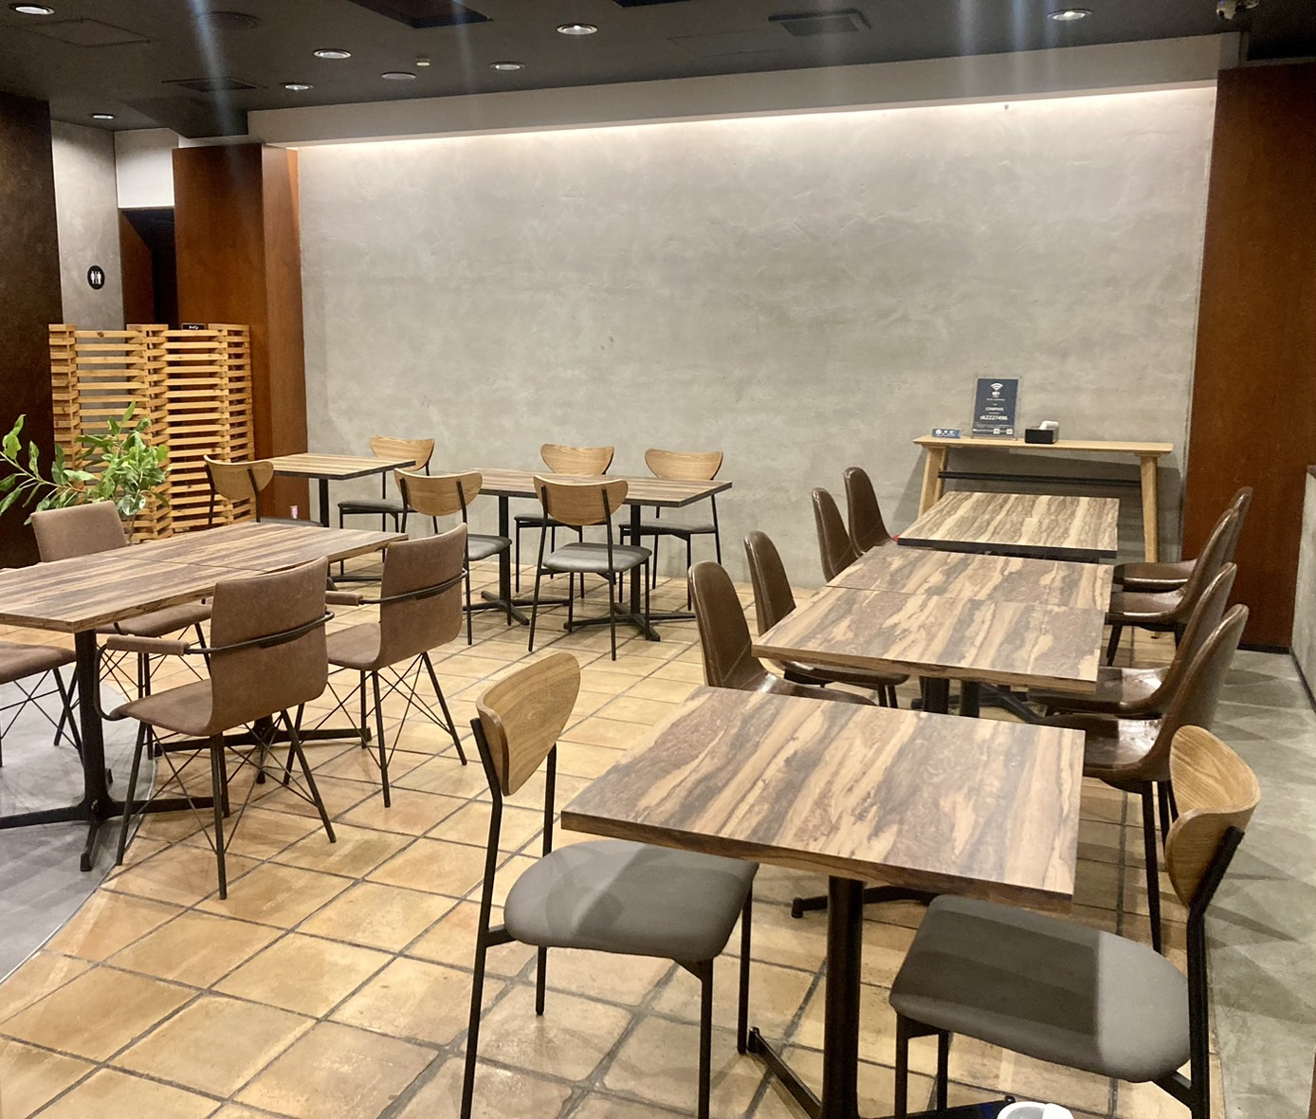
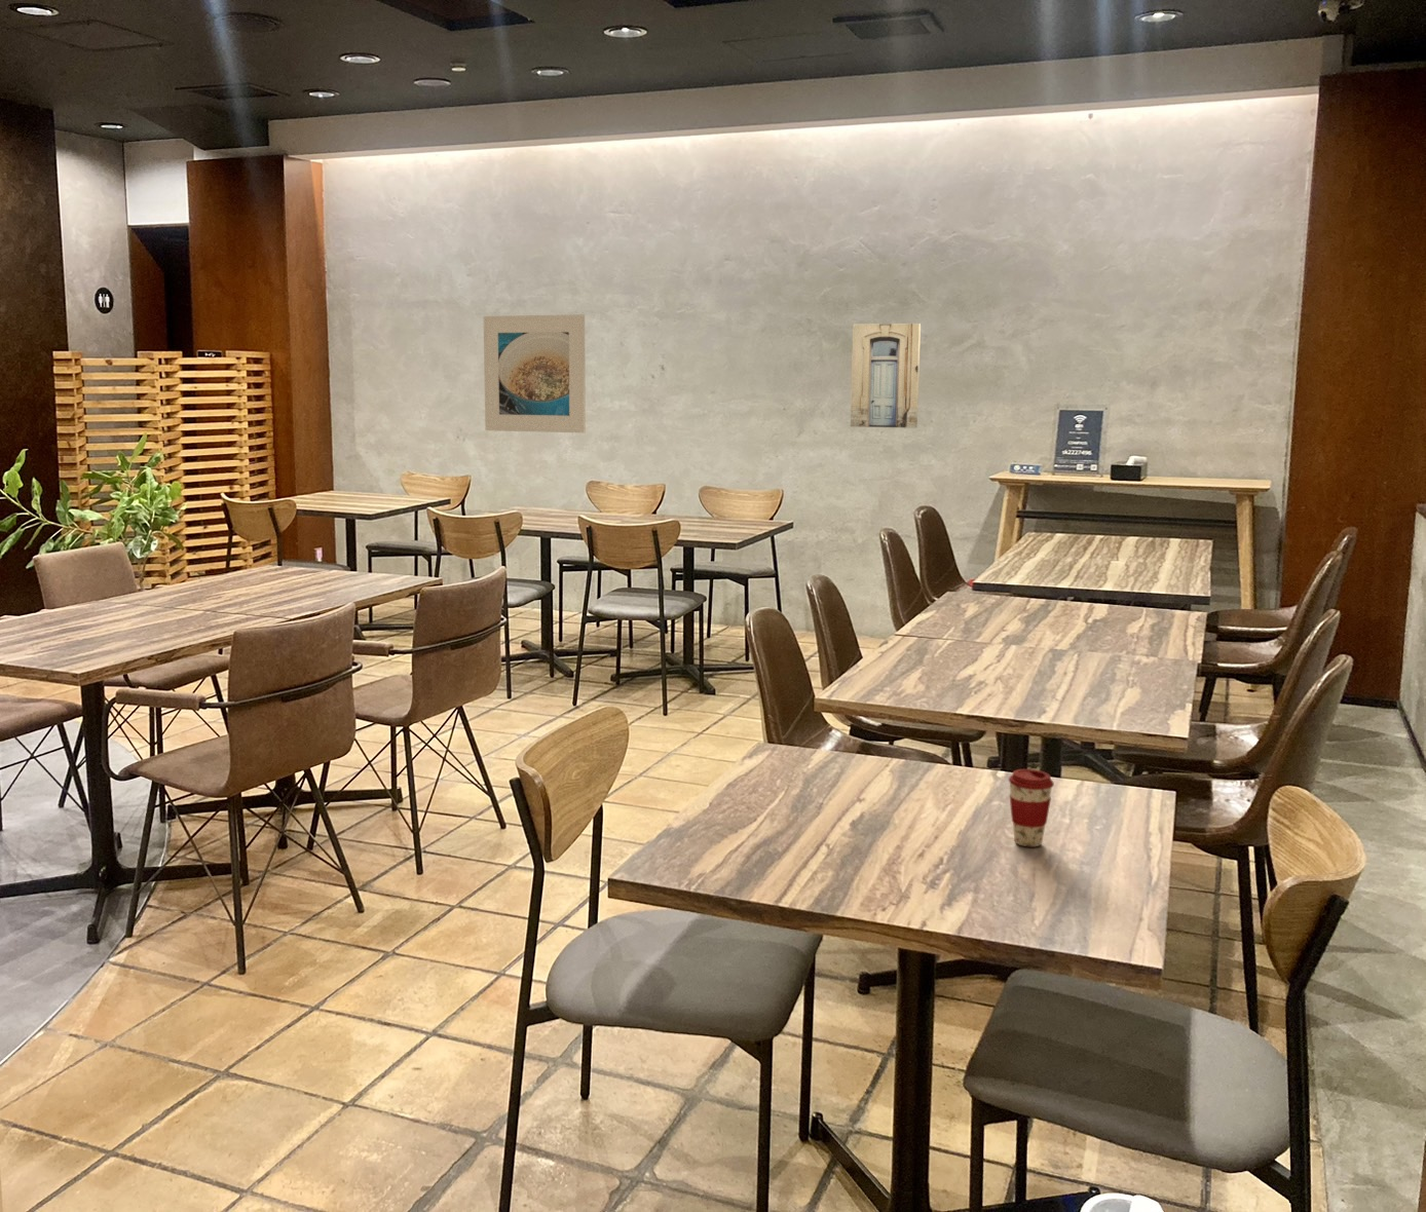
+ wall art [850,322,921,429]
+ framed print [482,314,587,433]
+ coffee cup [1008,768,1056,848]
